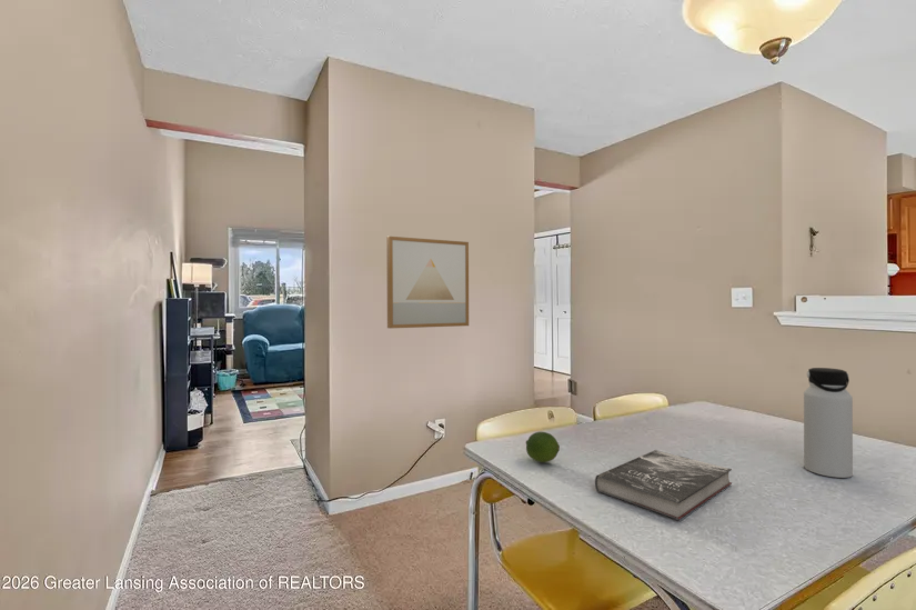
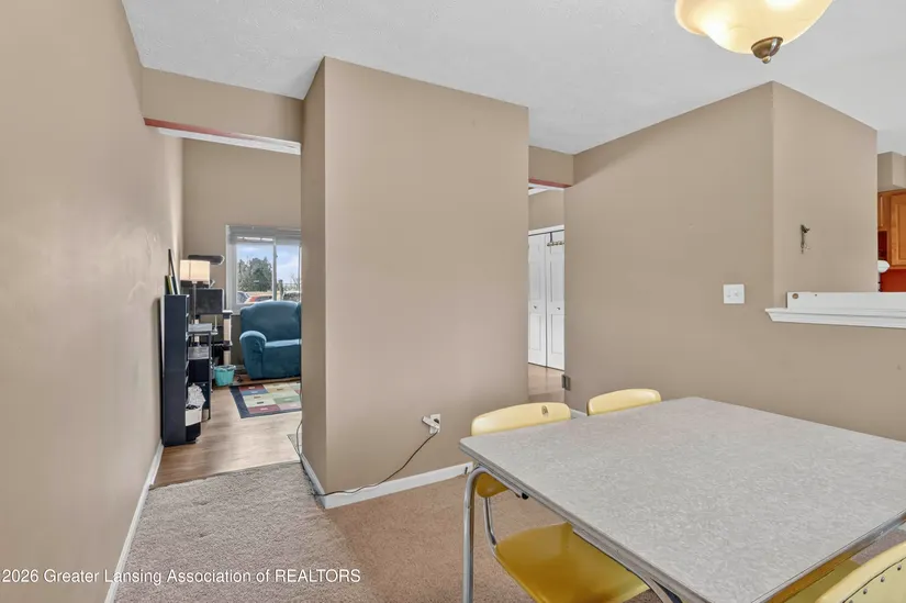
- water bottle [803,367,854,479]
- book [594,449,733,521]
- fruit [525,431,561,463]
- wall art [385,236,470,330]
